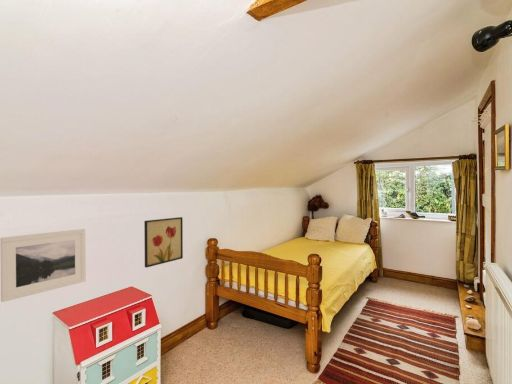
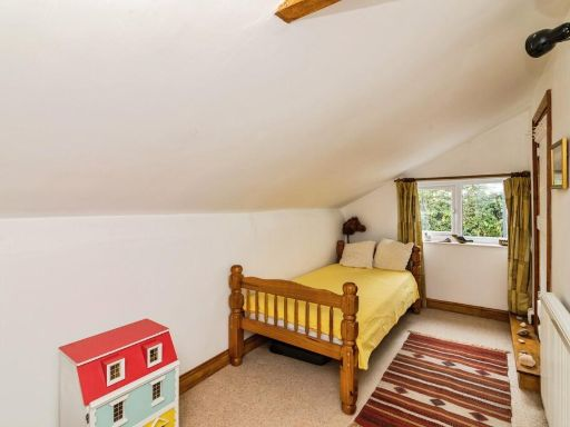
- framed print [0,228,87,303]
- wall art [143,216,184,269]
